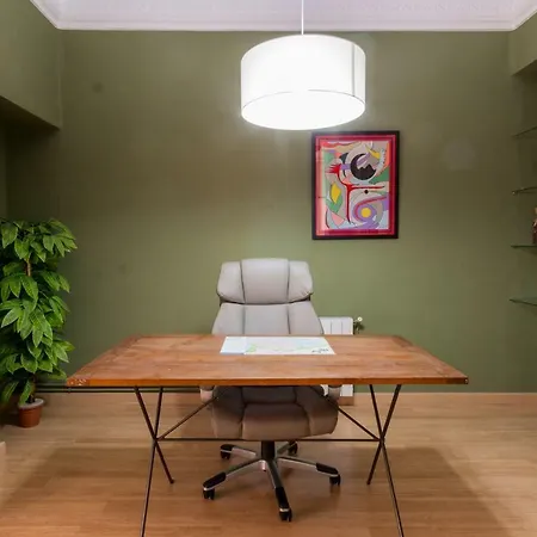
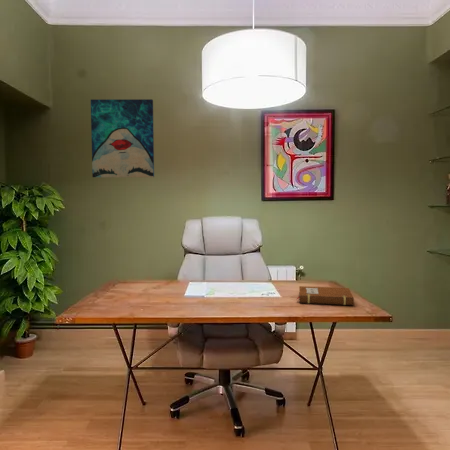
+ notebook [296,285,355,306]
+ wall art [90,98,155,178]
